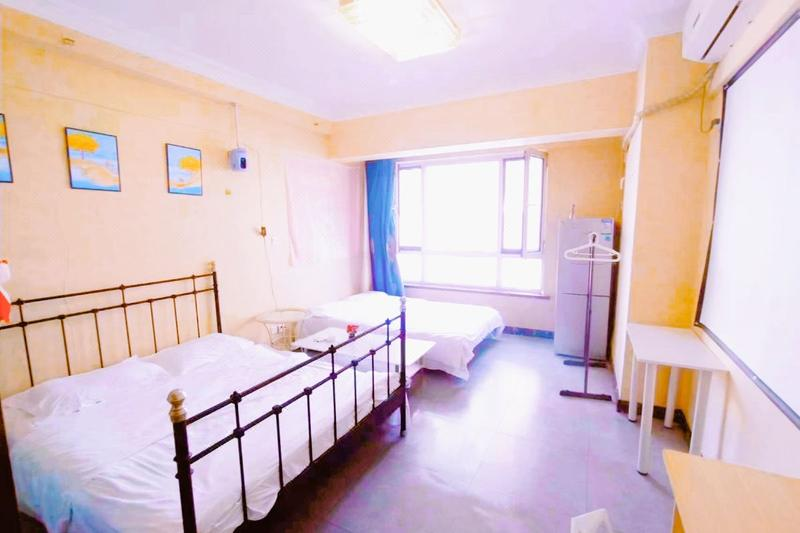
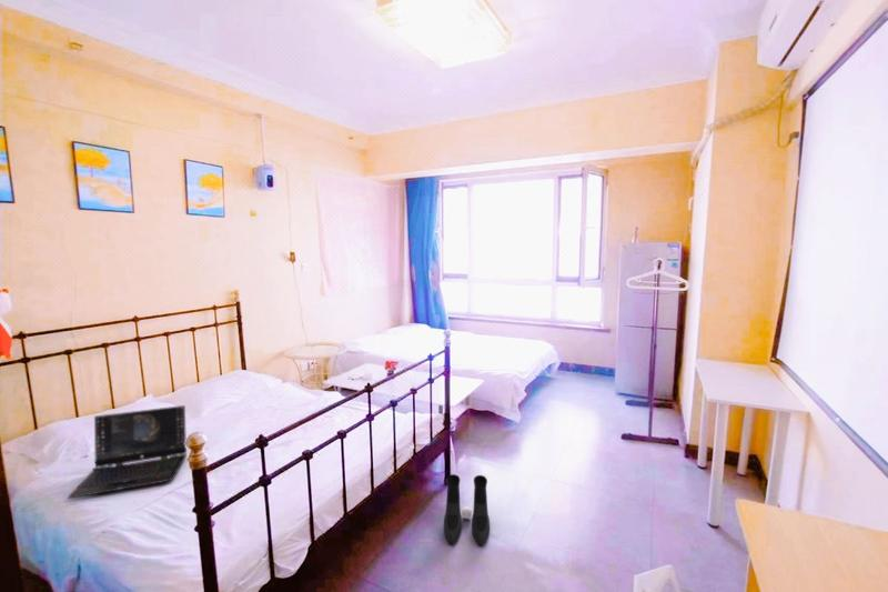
+ laptop computer [67,404,188,500]
+ boots [443,473,491,546]
